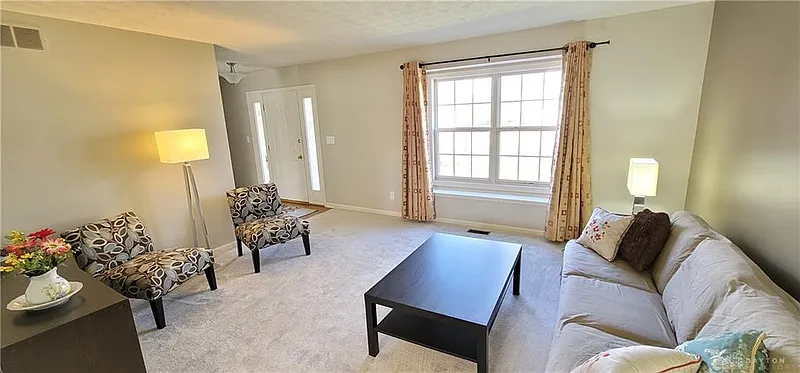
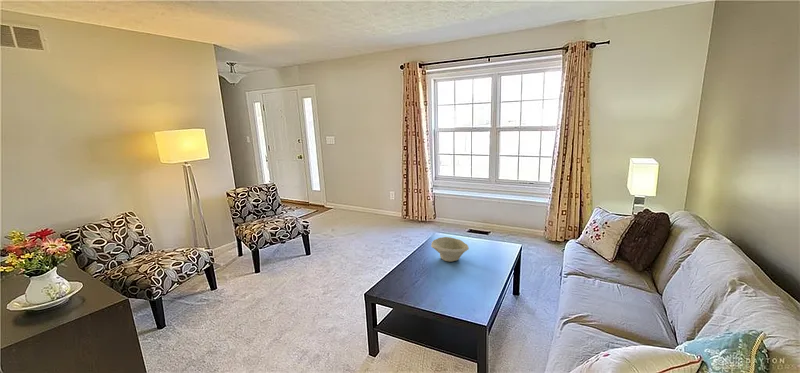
+ bowl [430,236,470,262]
